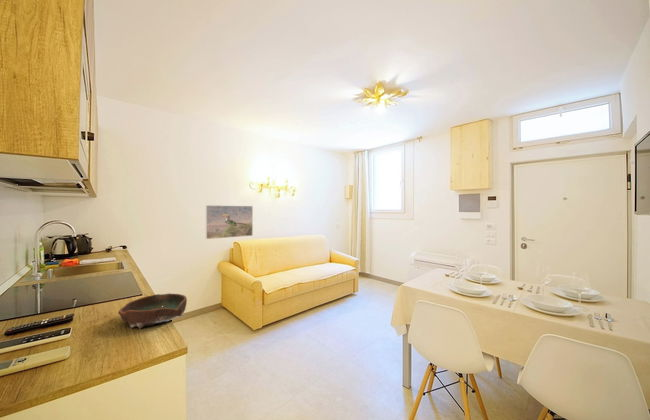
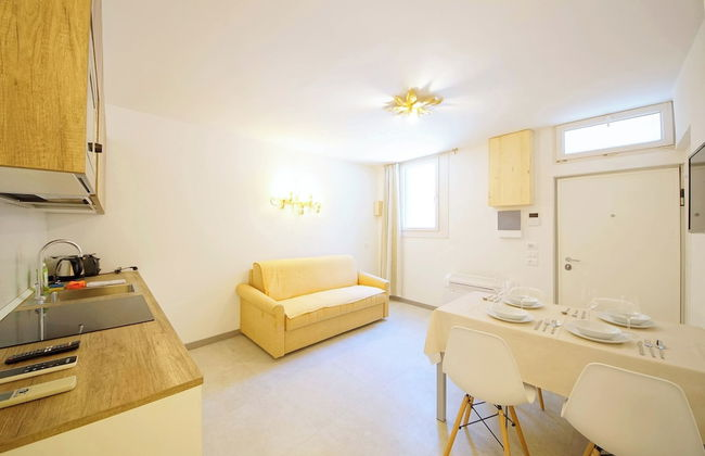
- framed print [205,204,254,240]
- bowl [117,293,188,330]
